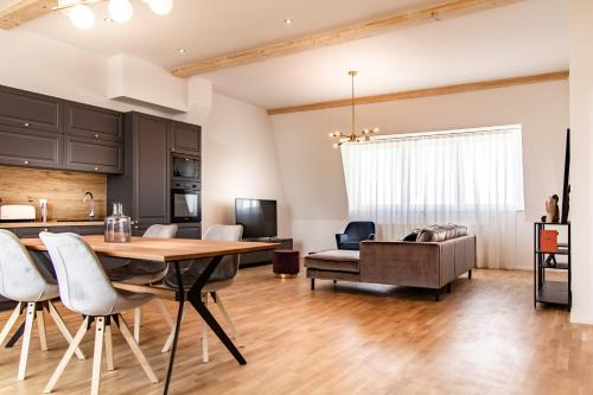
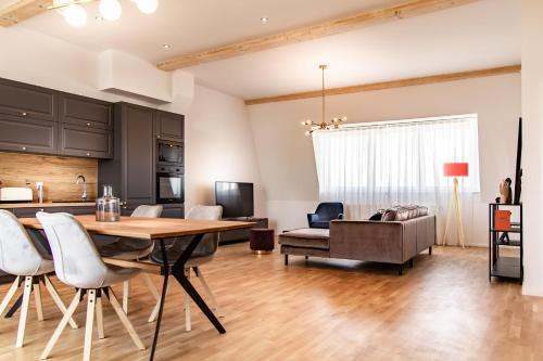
+ floor lamp [442,162,469,249]
